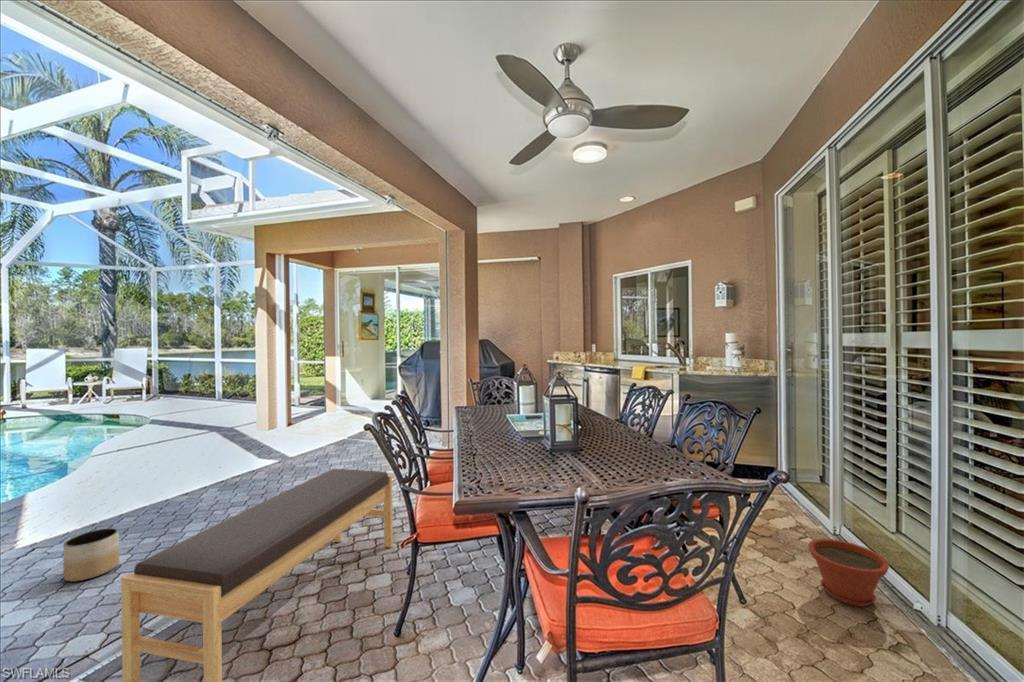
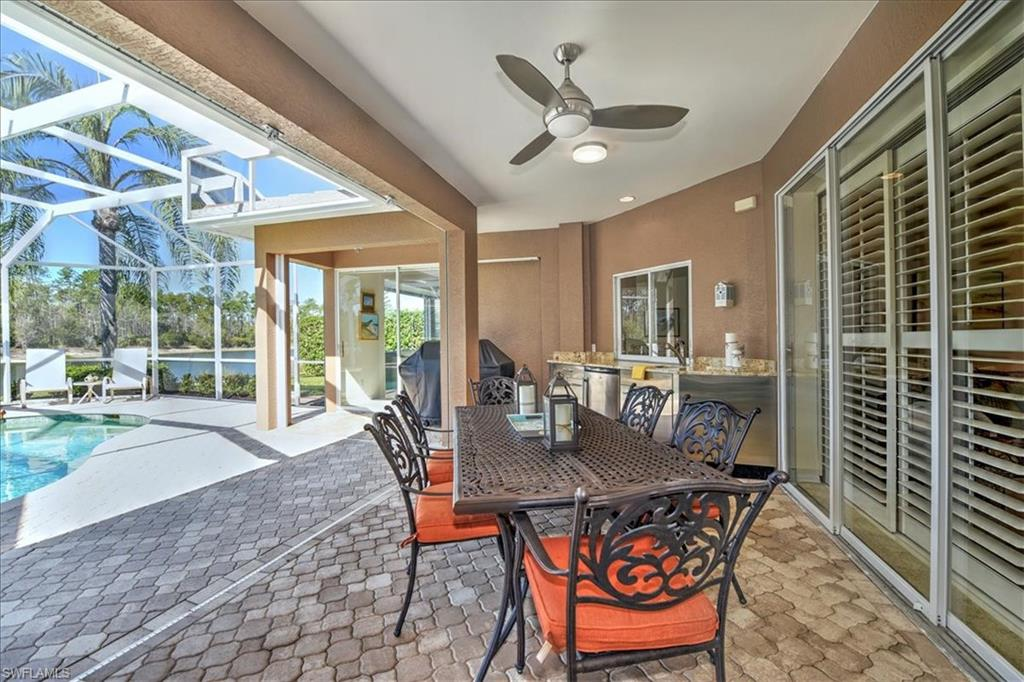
- bench [120,468,394,682]
- planter [62,527,120,583]
- plant pot [807,538,890,608]
